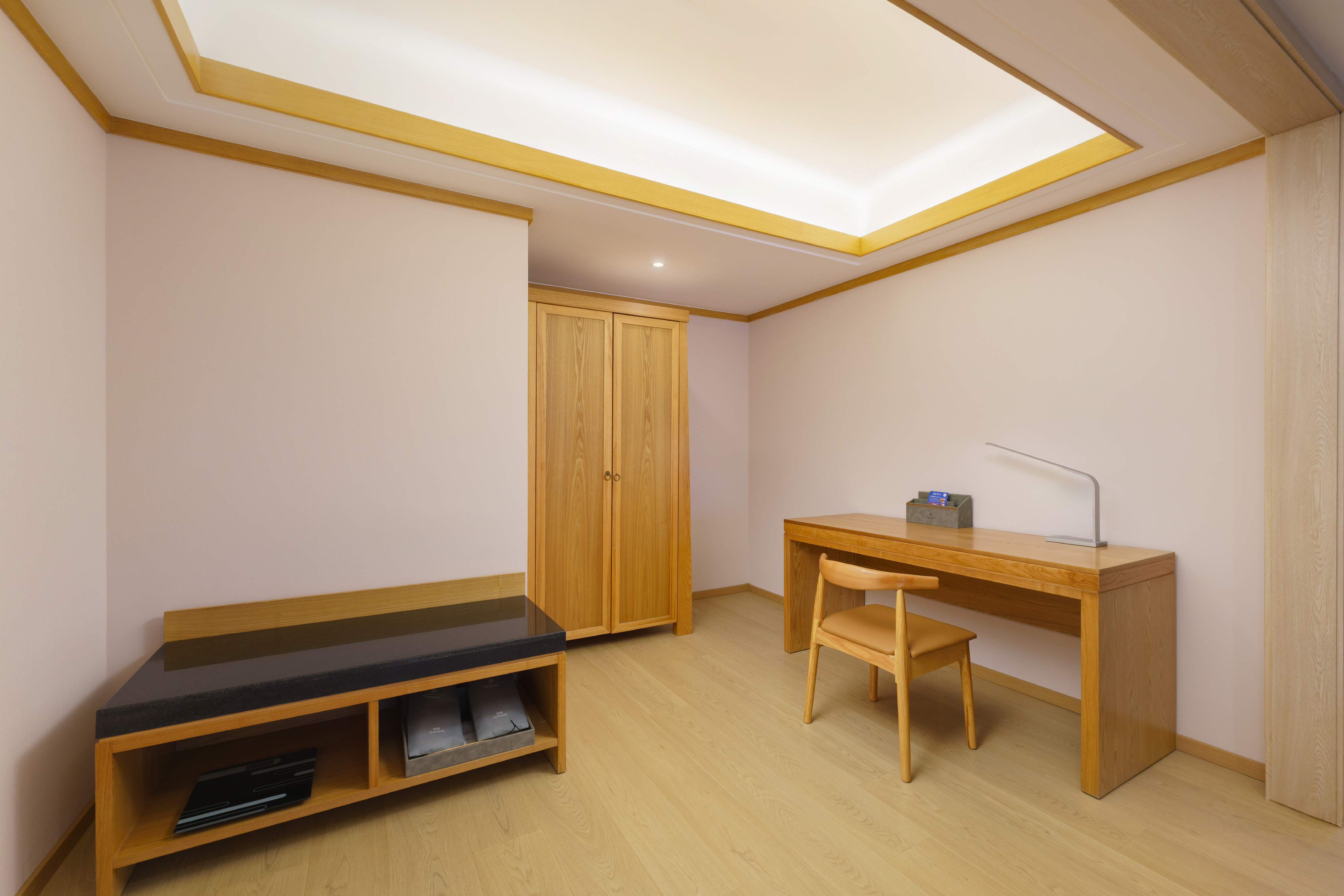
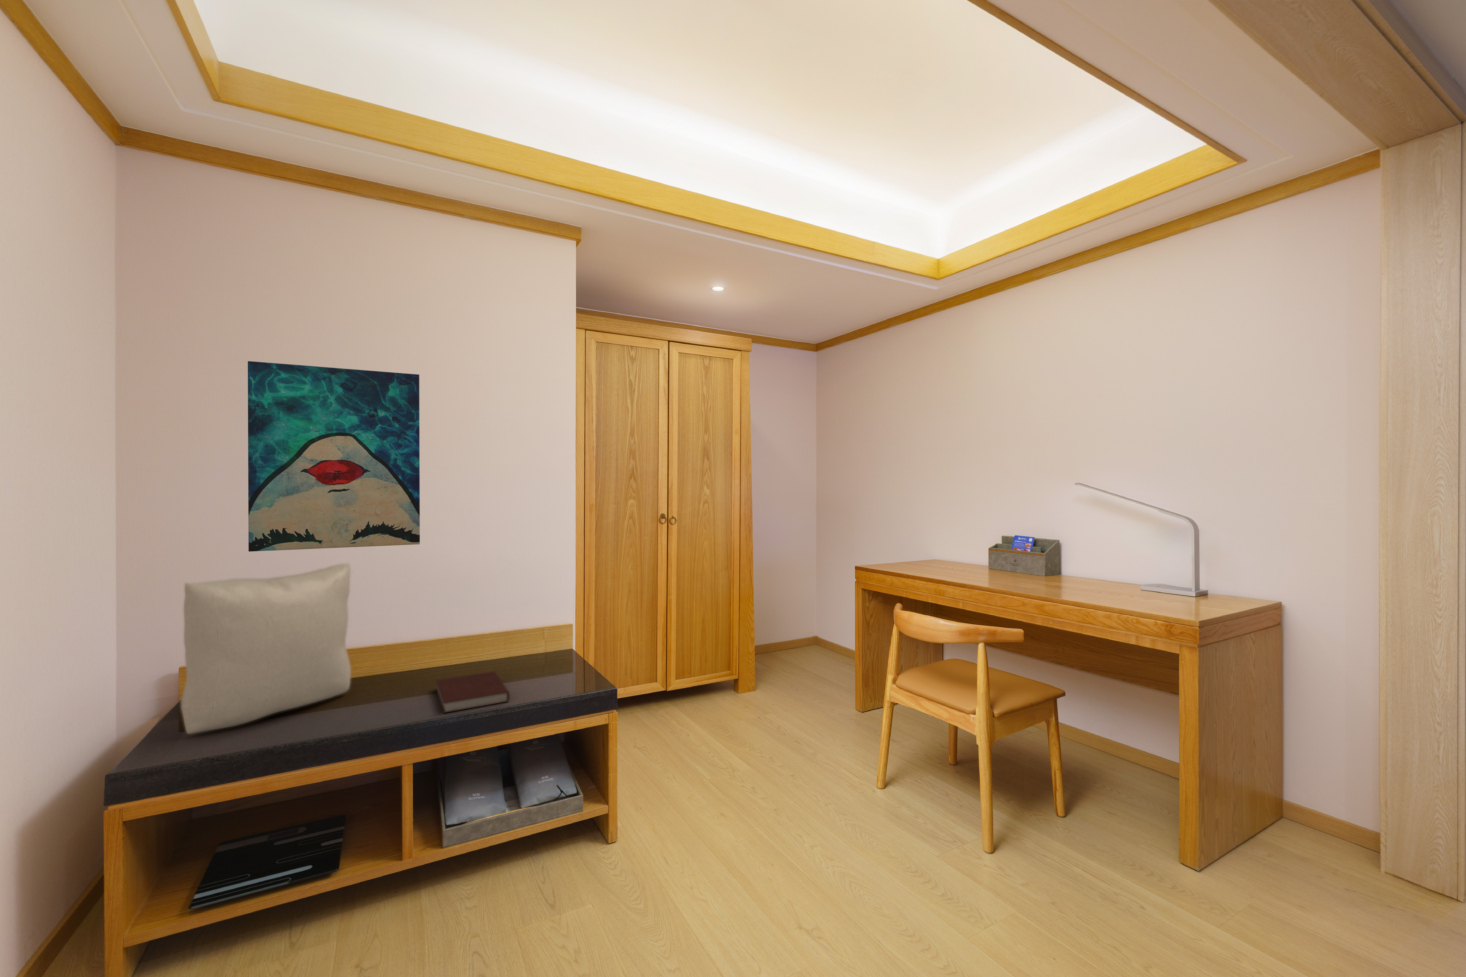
+ pillow [180,563,351,735]
+ wall art [248,361,420,552]
+ notebook [435,671,510,713]
